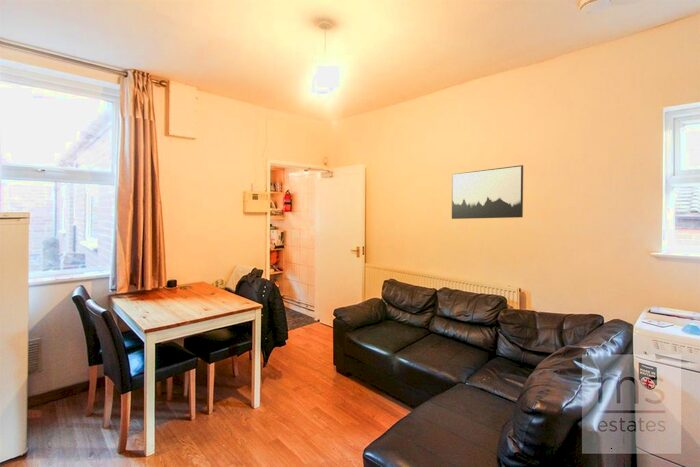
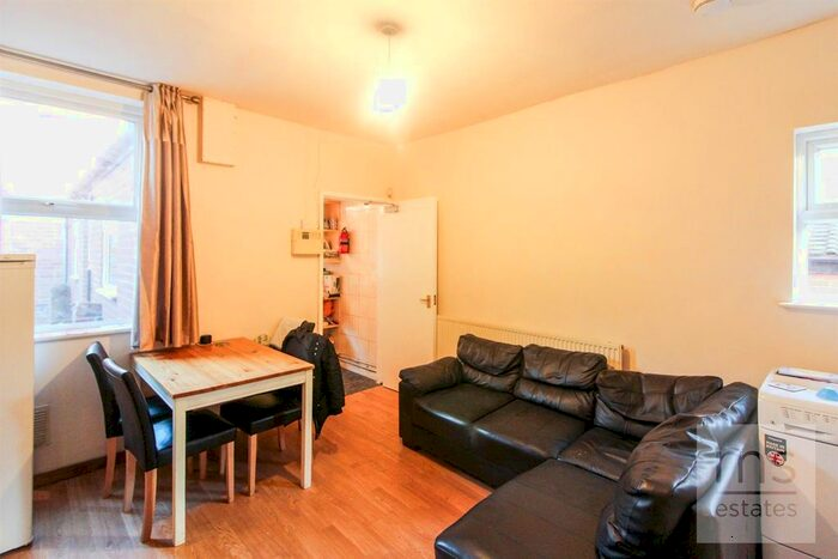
- wall art [451,164,524,220]
